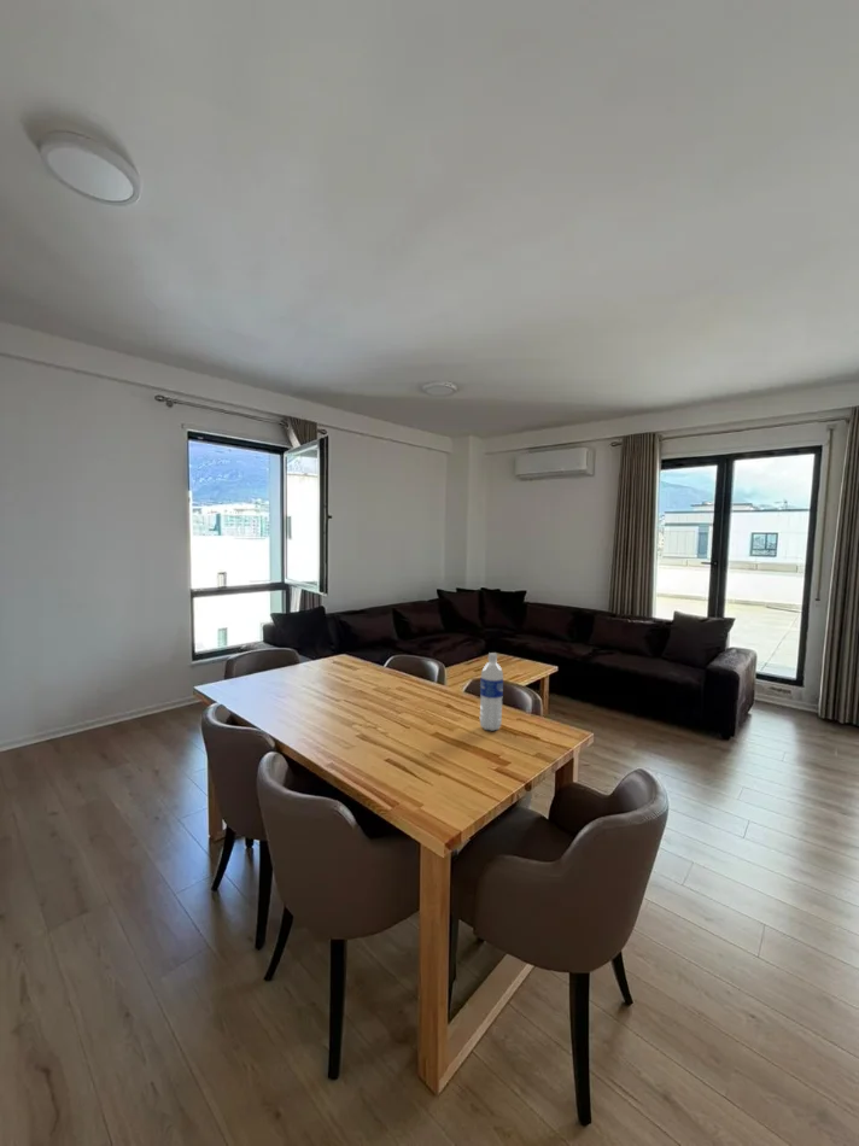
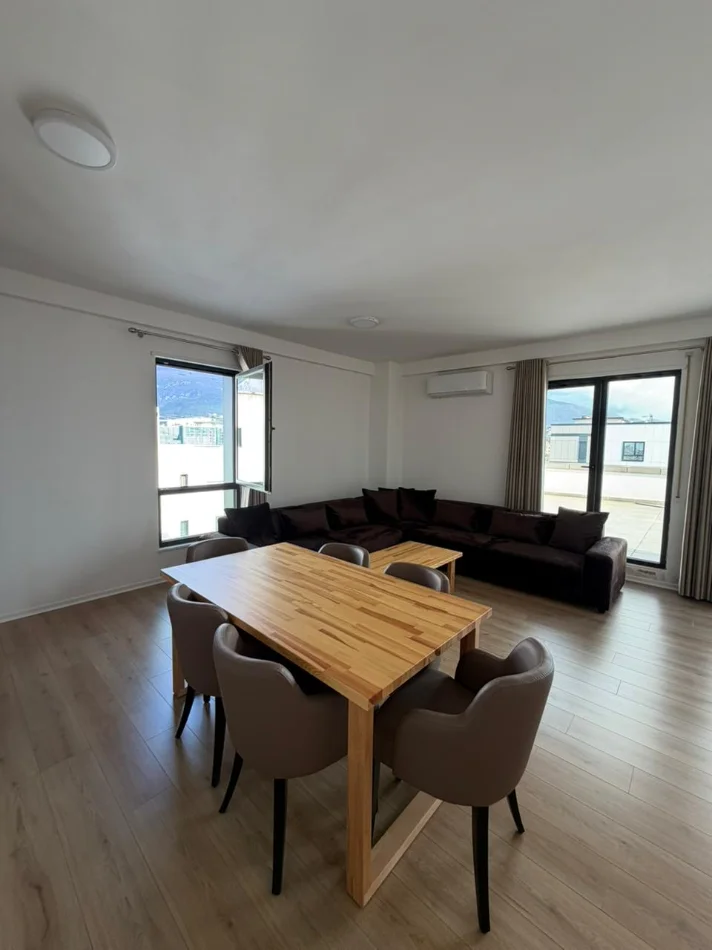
- water bottle [479,651,504,732]
